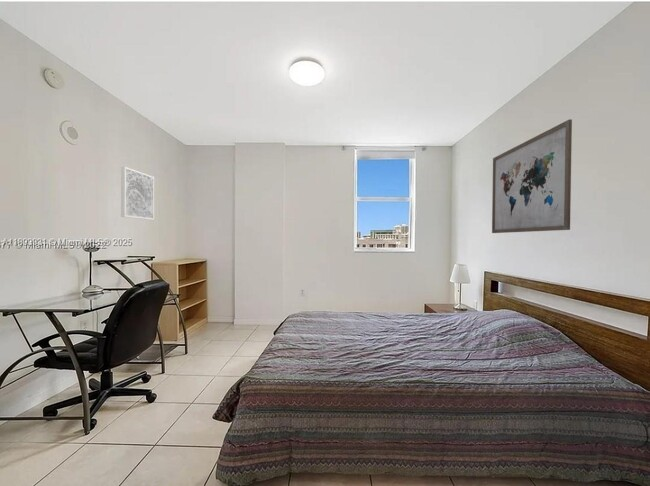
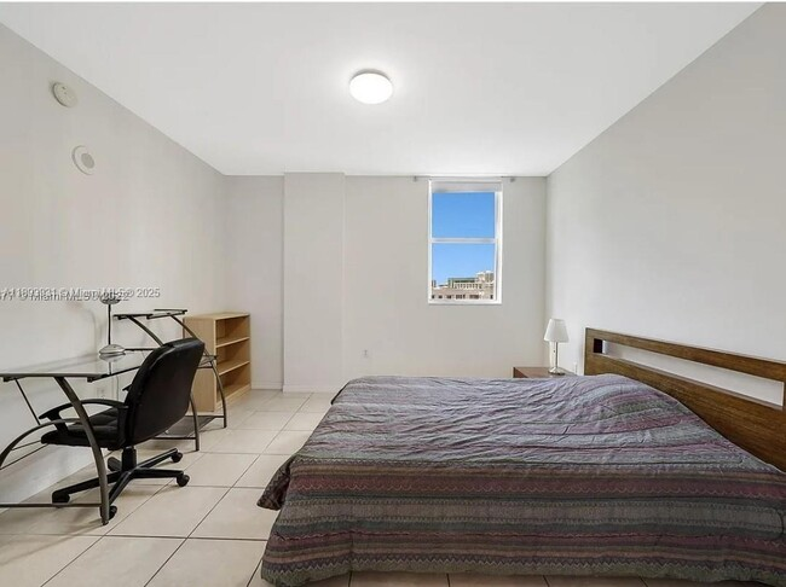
- wall art [491,118,573,234]
- wall art [120,166,155,221]
